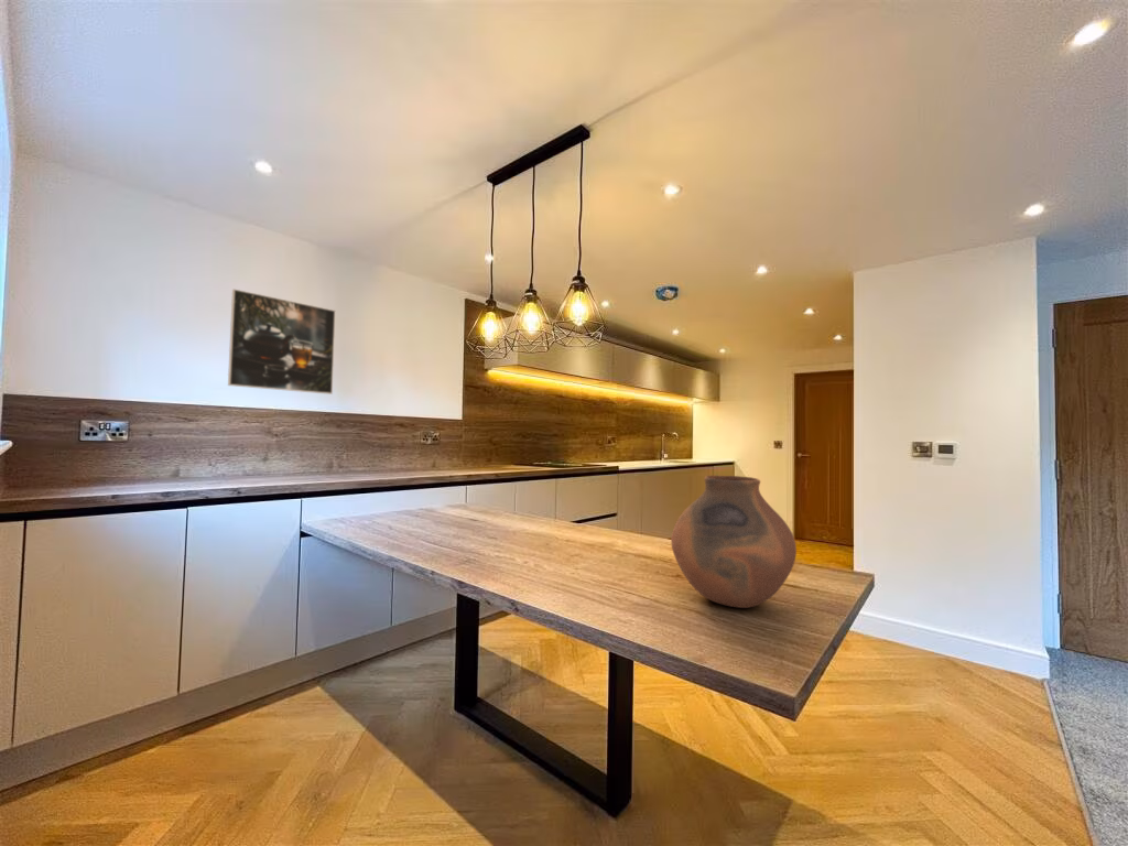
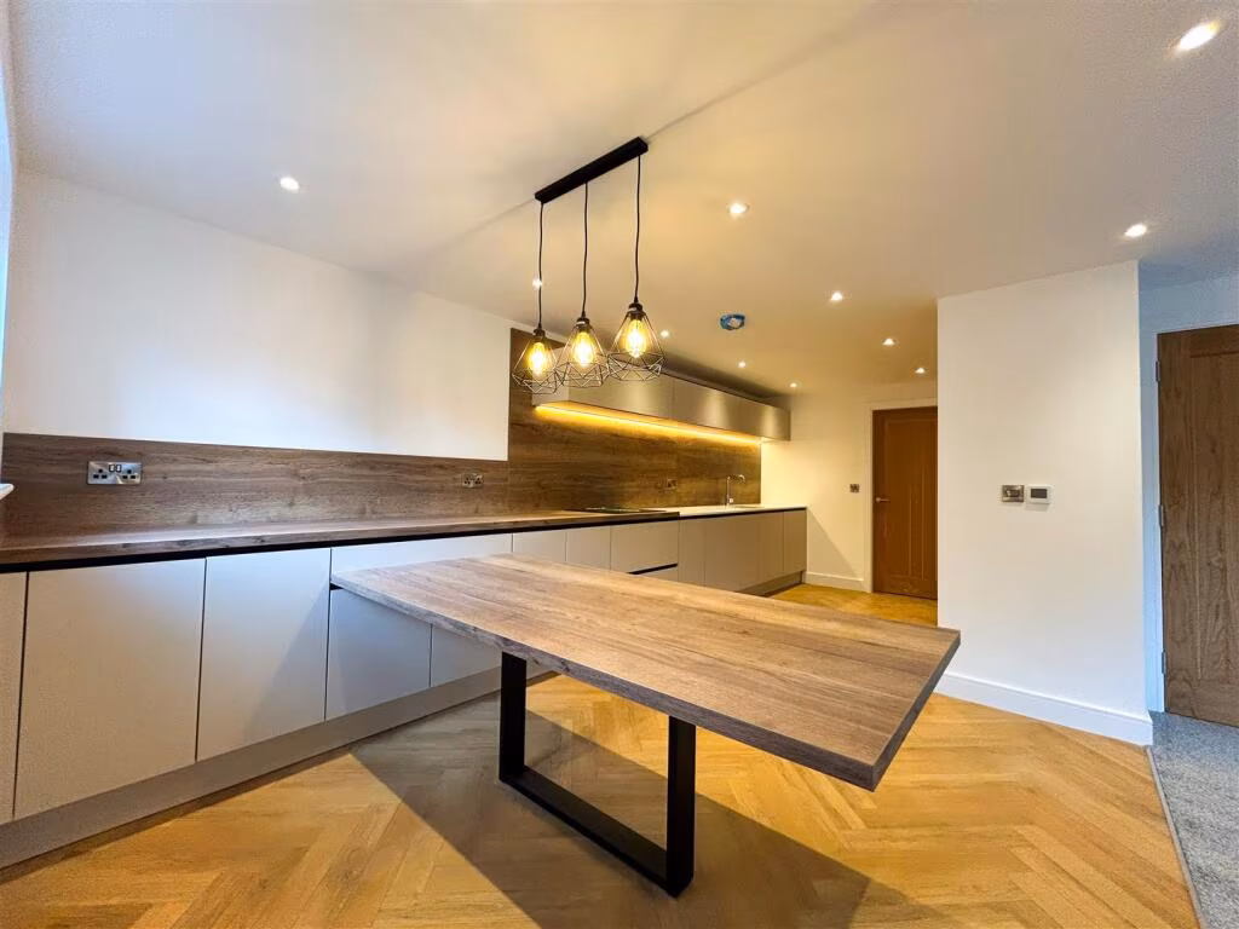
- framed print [227,288,336,395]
- vase [670,475,798,609]
